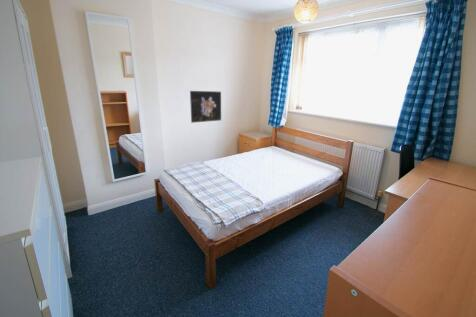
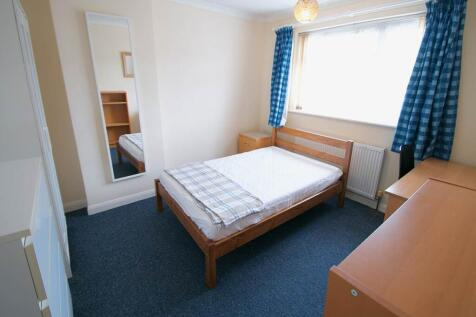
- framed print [189,90,222,124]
